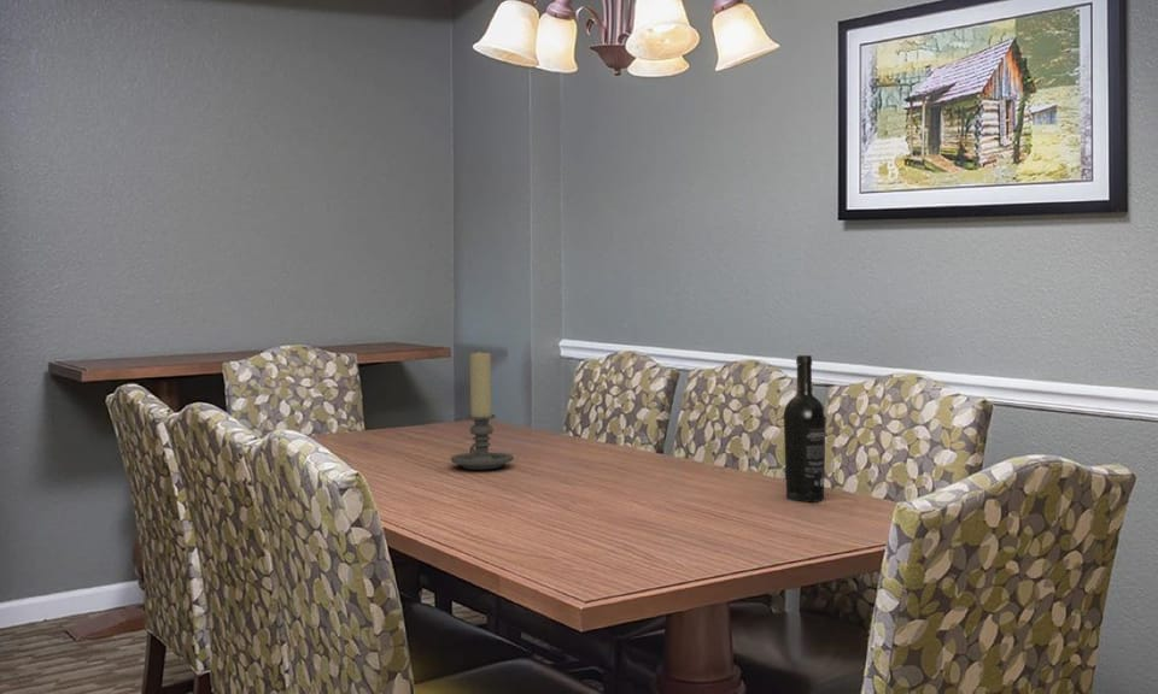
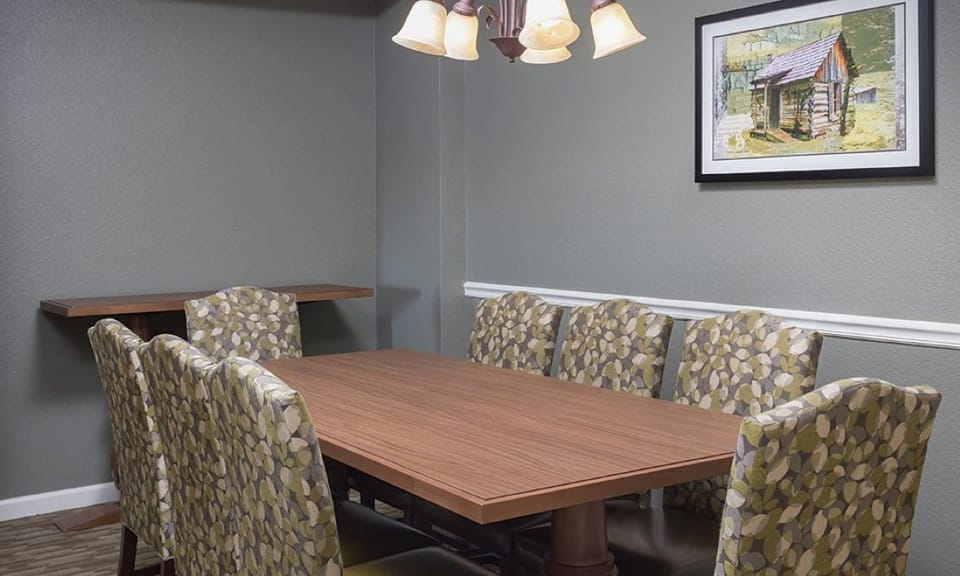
- wine bottle [783,354,826,504]
- candle holder [450,349,515,471]
